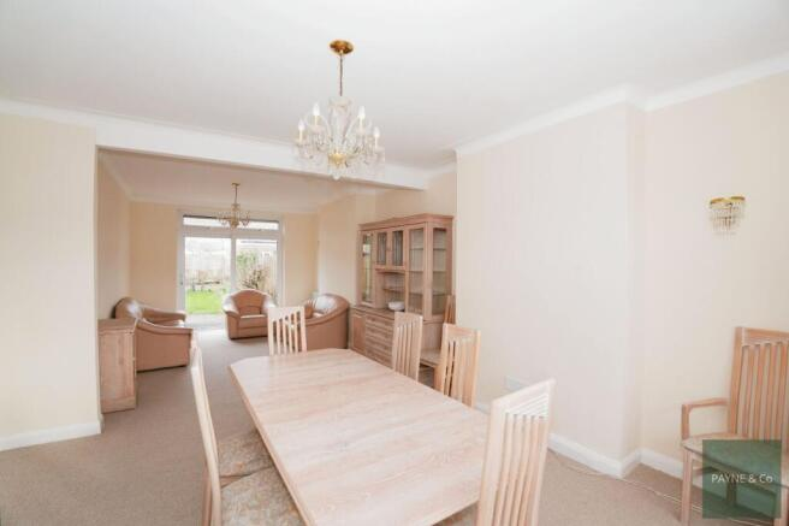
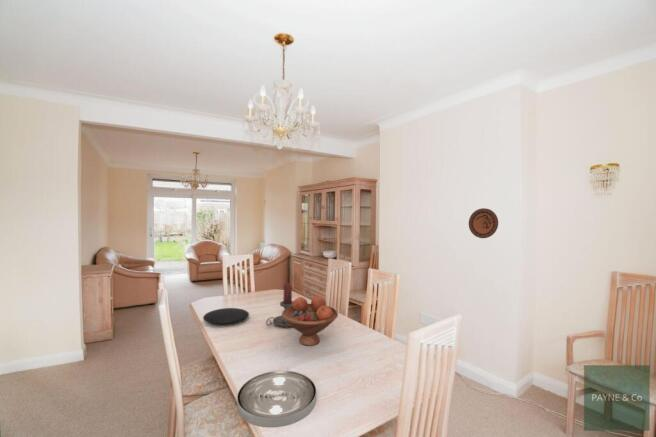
+ candle holder [265,282,294,328]
+ fruit bowl [281,295,339,347]
+ decorative plate [468,207,499,239]
+ plate [202,307,250,325]
+ plate [236,370,317,429]
